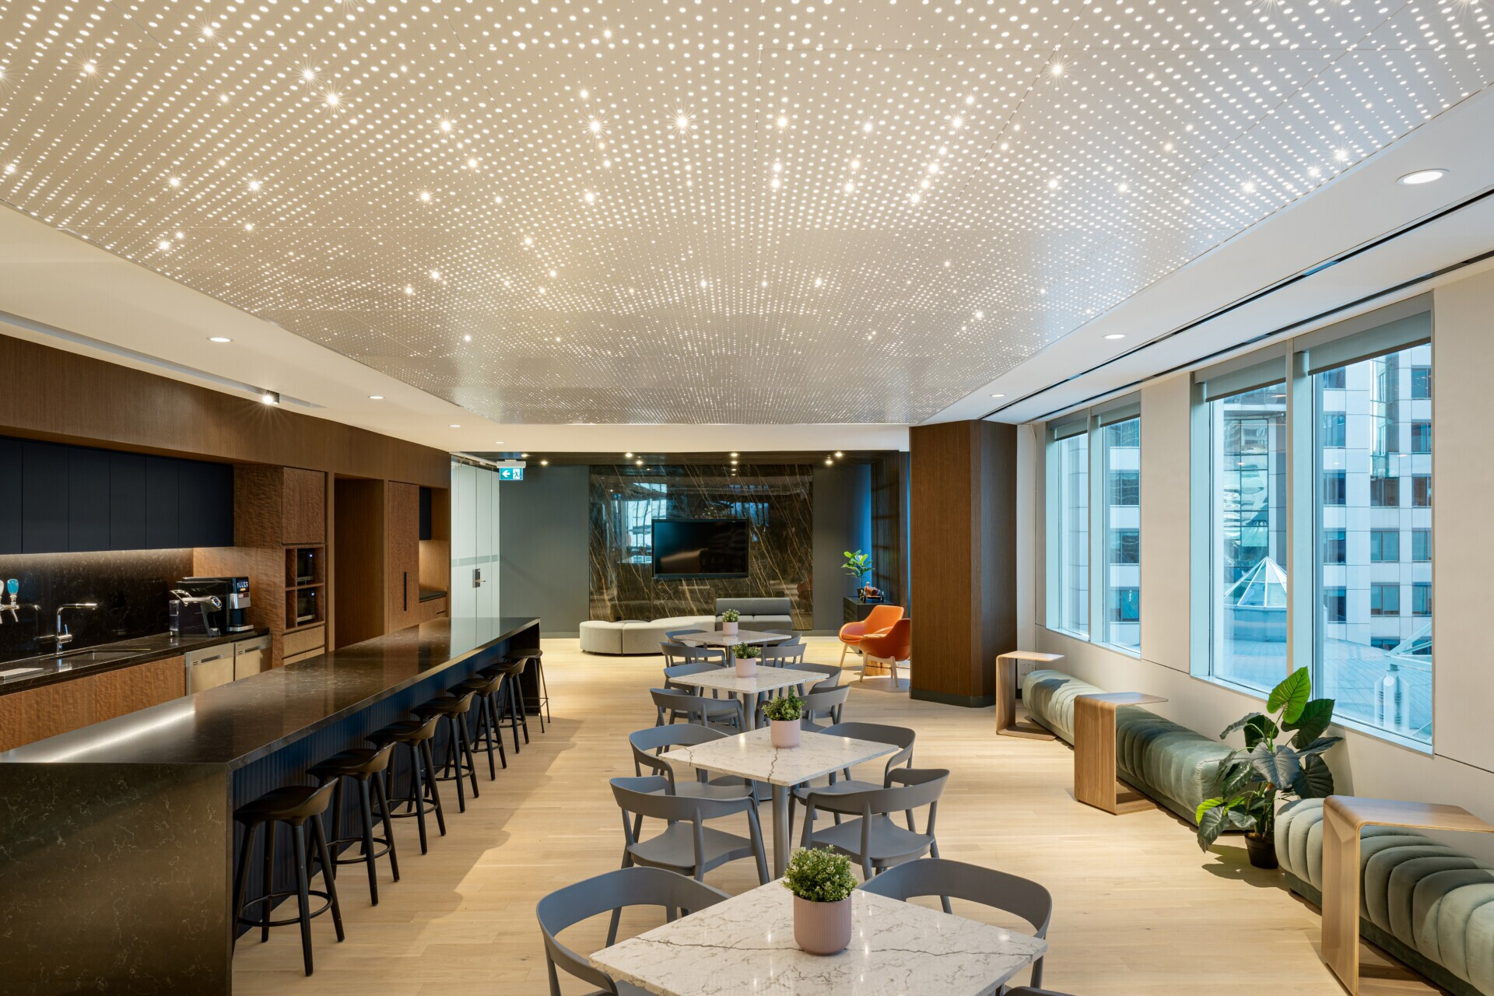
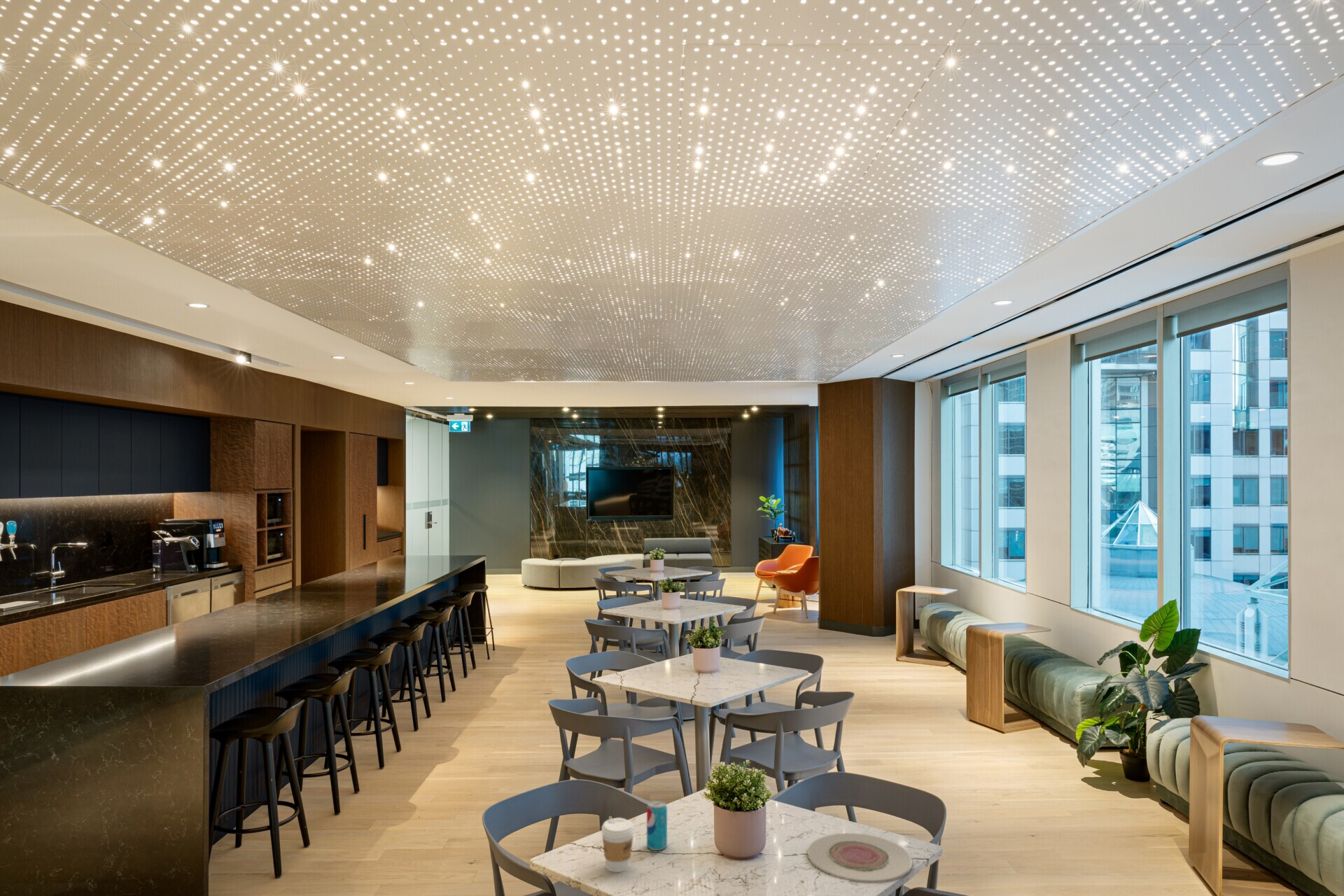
+ plate [807,832,913,883]
+ coffee cup [601,817,635,873]
+ beverage can [646,800,668,851]
